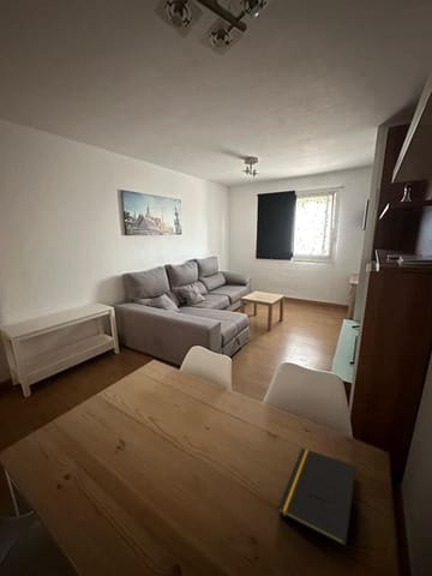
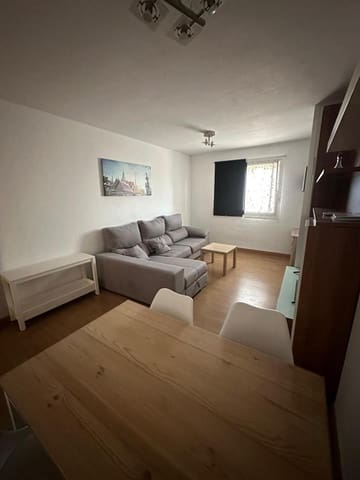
- notepad [277,448,358,547]
